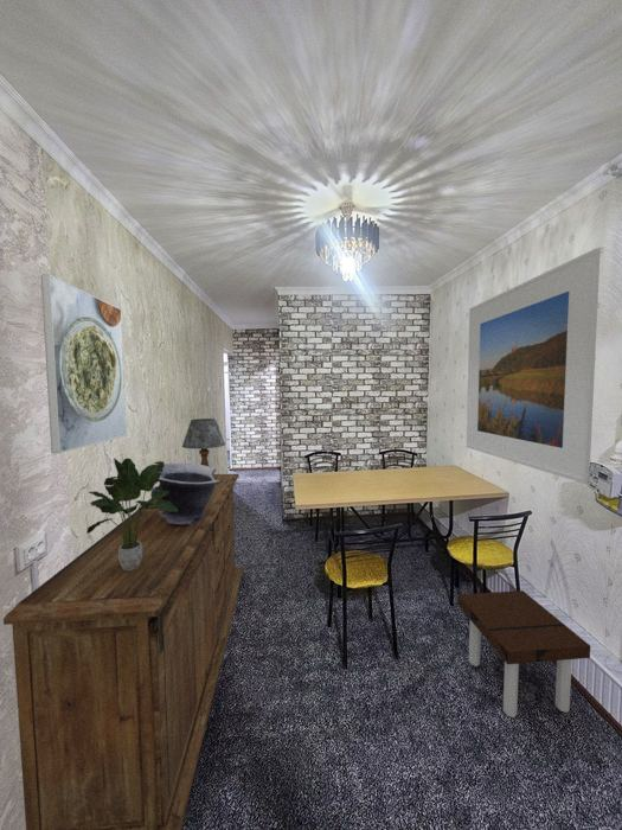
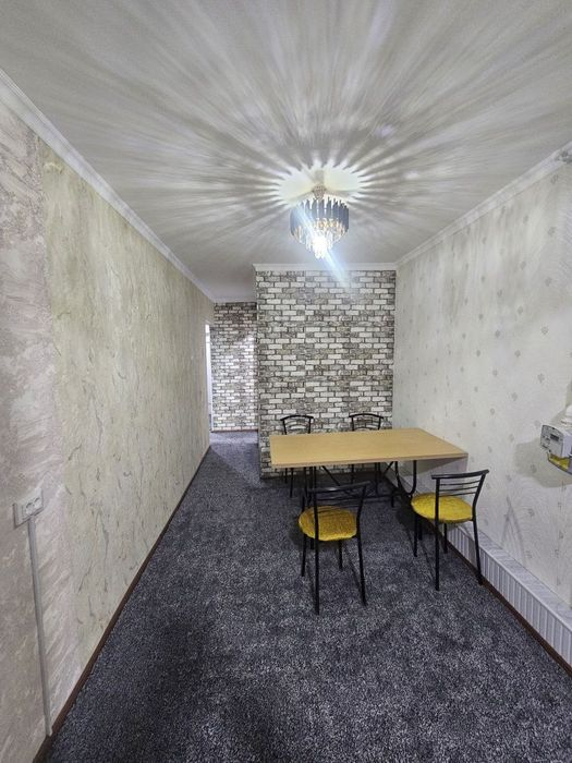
- side table [456,589,591,719]
- decorative bowl [149,462,220,525]
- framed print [466,247,602,485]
- potted plant [85,456,178,572]
- table lamp [181,417,226,467]
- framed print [40,273,128,454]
- sideboard [2,473,244,830]
